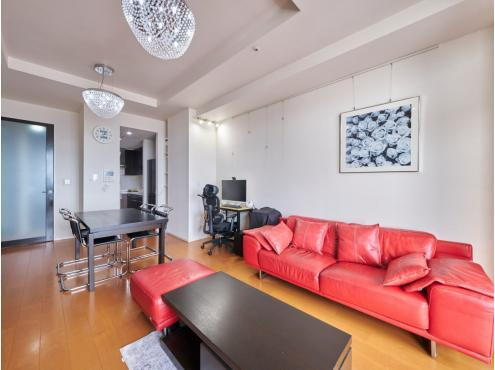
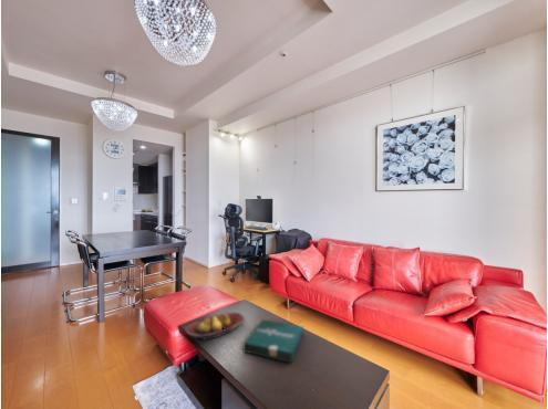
+ pizza box [242,318,304,364]
+ fruit bowl [184,312,246,342]
